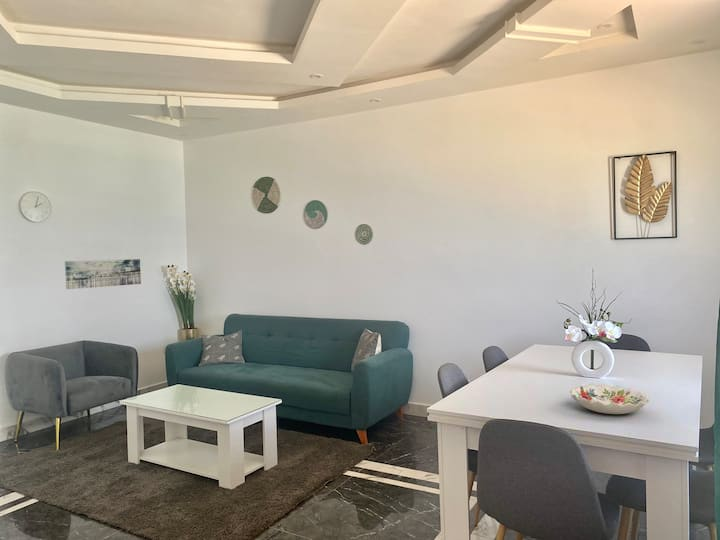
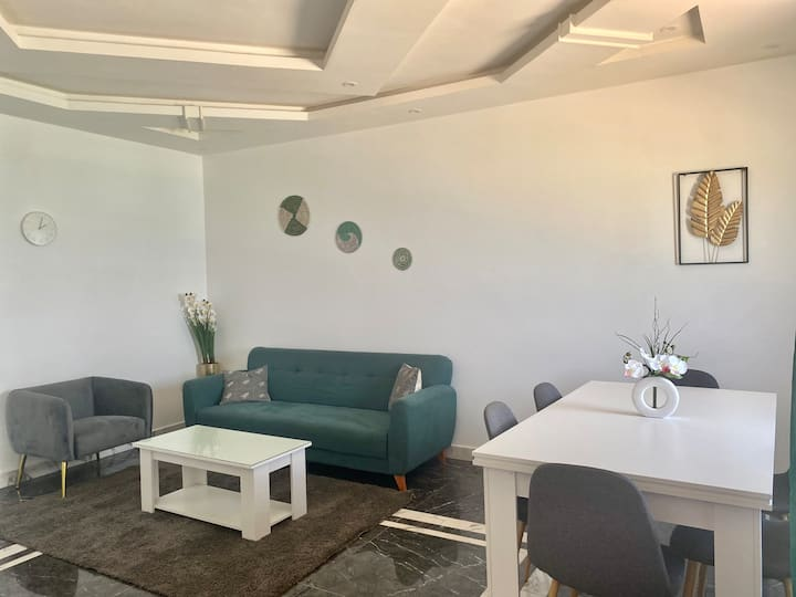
- wall art [64,258,142,290]
- decorative bowl [569,383,650,415]
